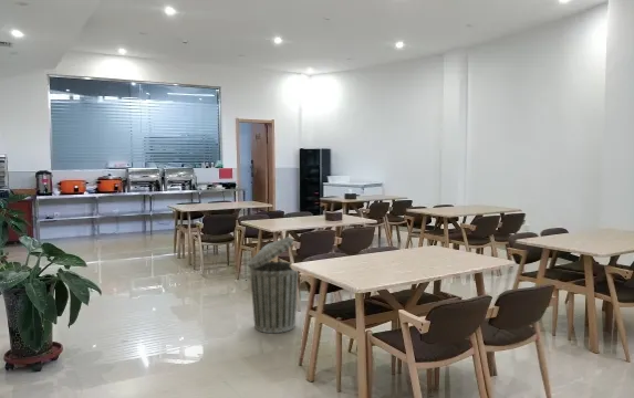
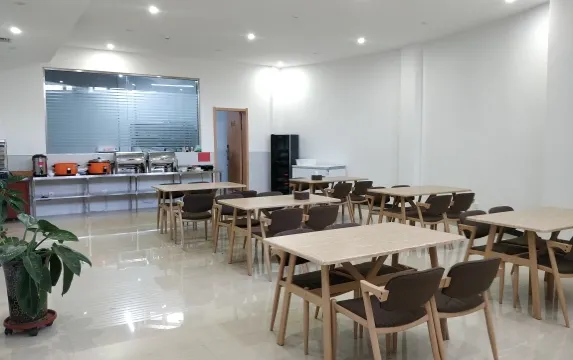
- trash can [247,235,300,334]
